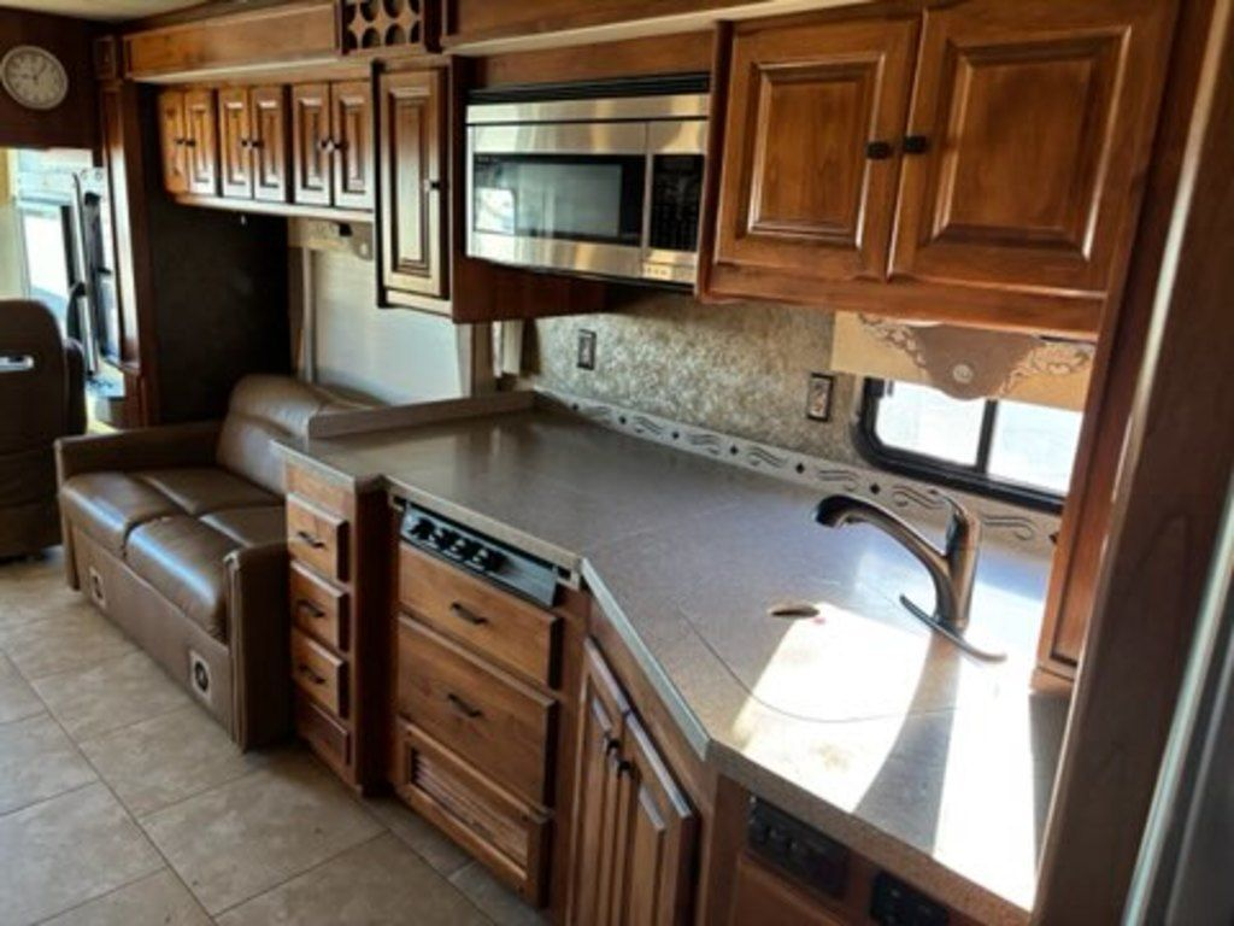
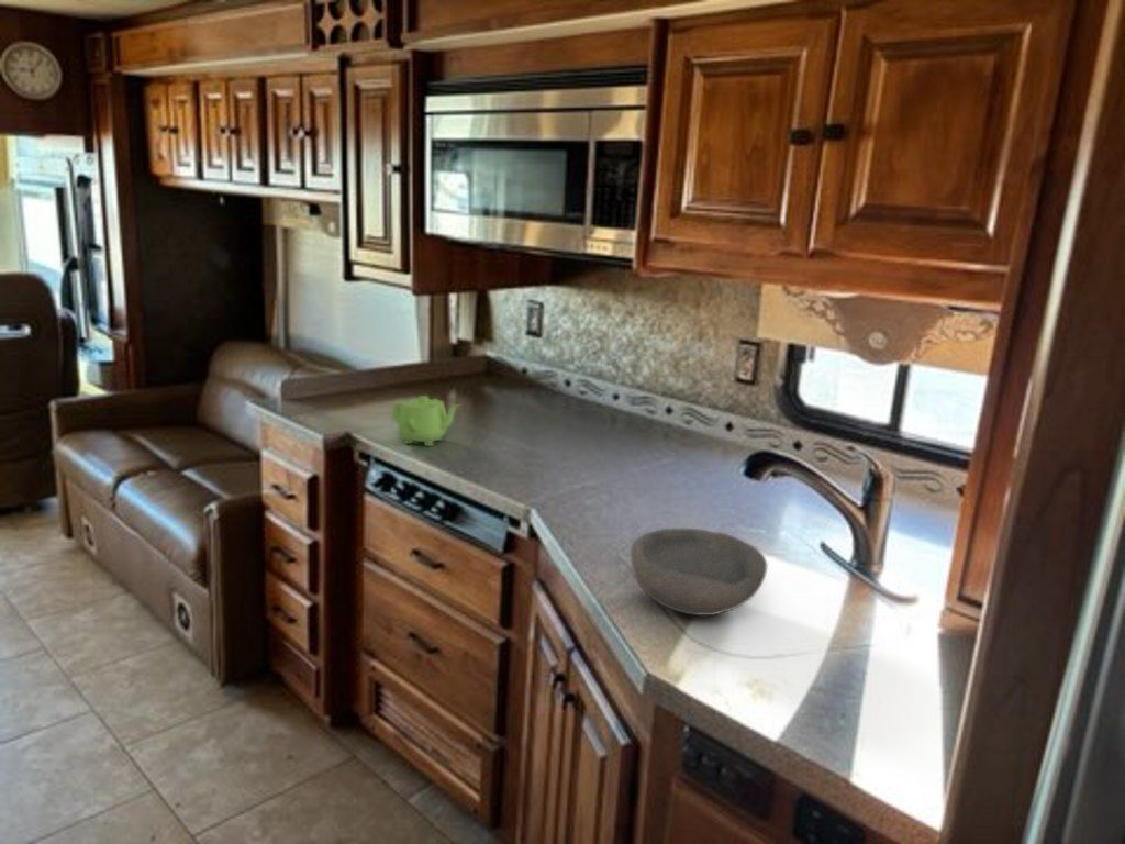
+ bowl [630,528,768,617]
+ teapot [390,395,463,447]
